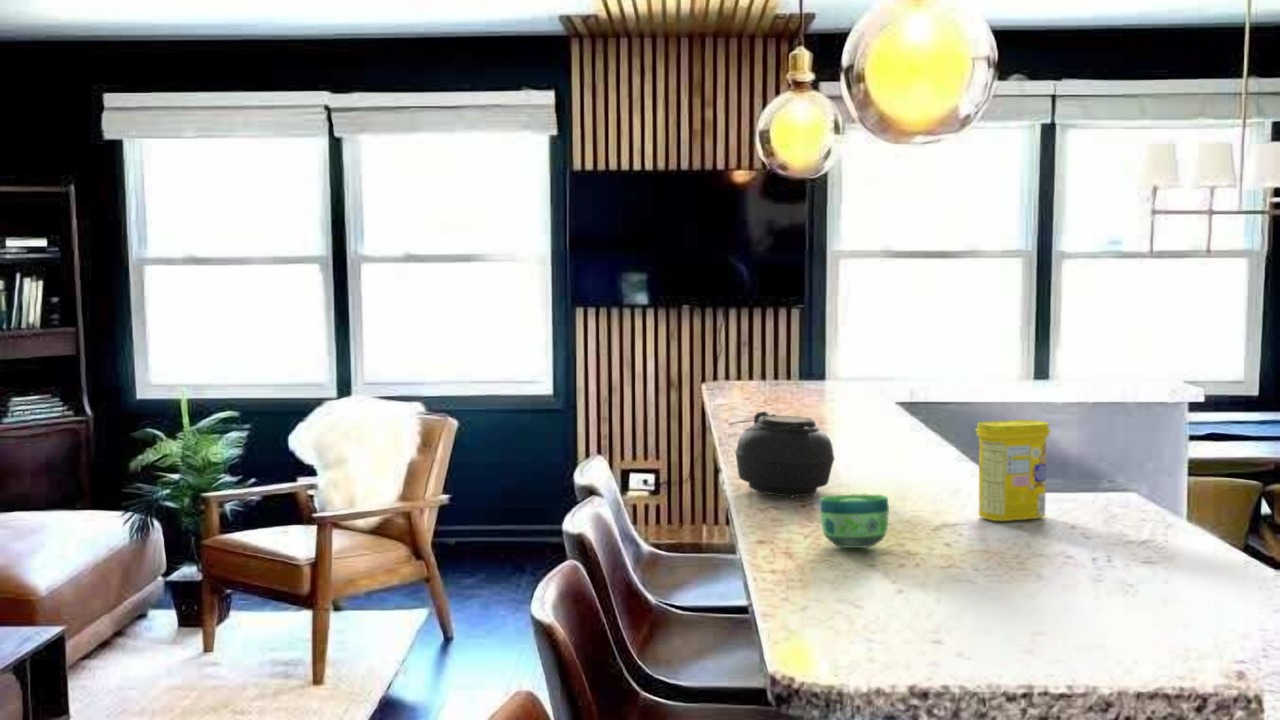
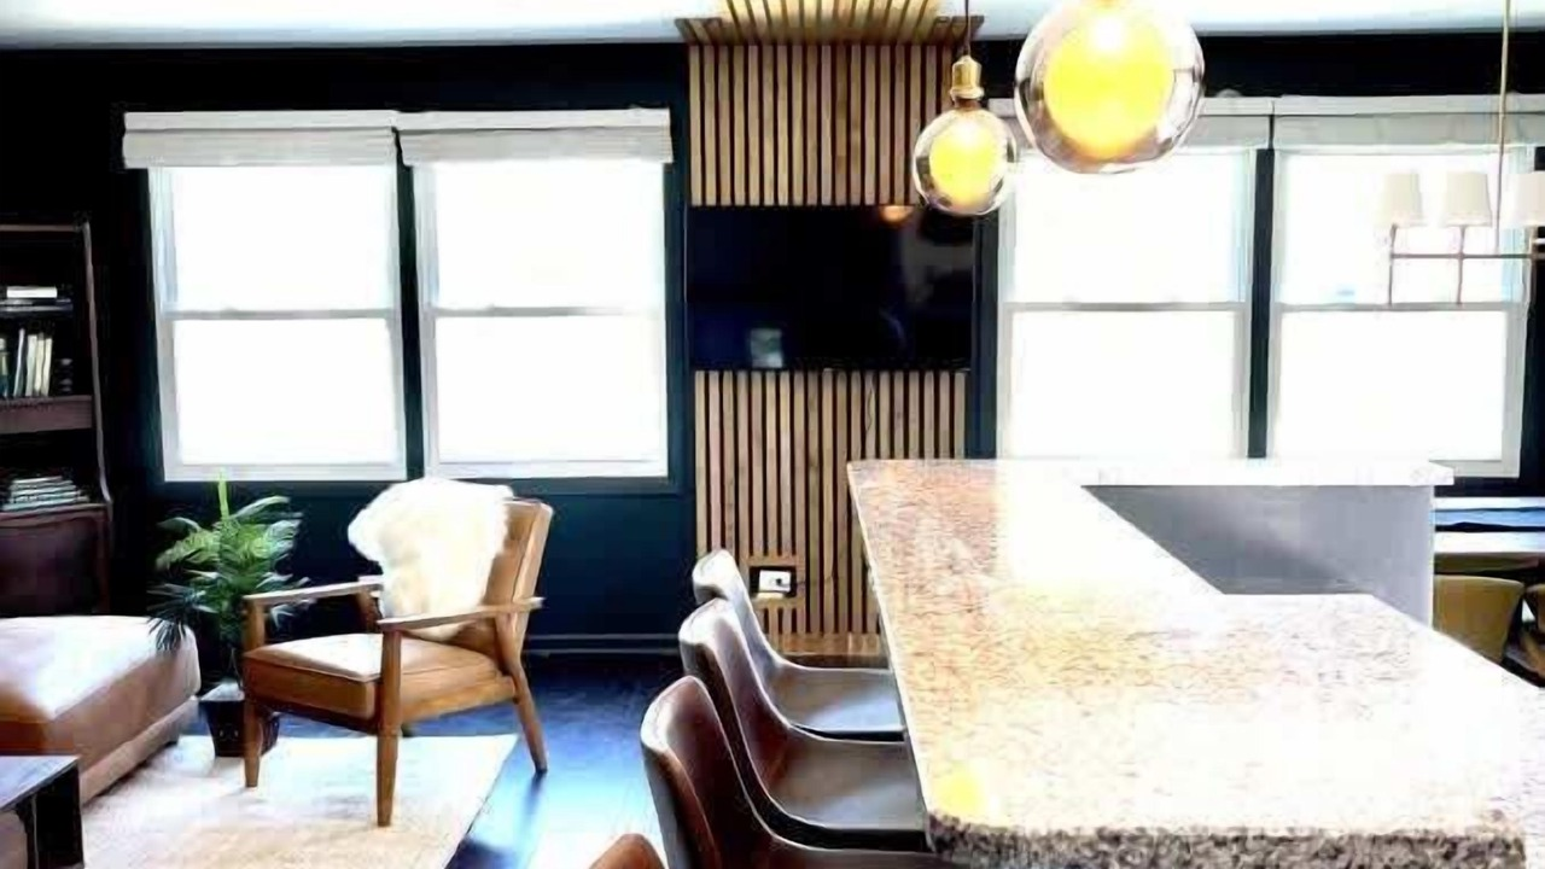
- cup [818,494,890,549]
- canister [974,419,1052,522]
- teapot [727,410,835,498]
